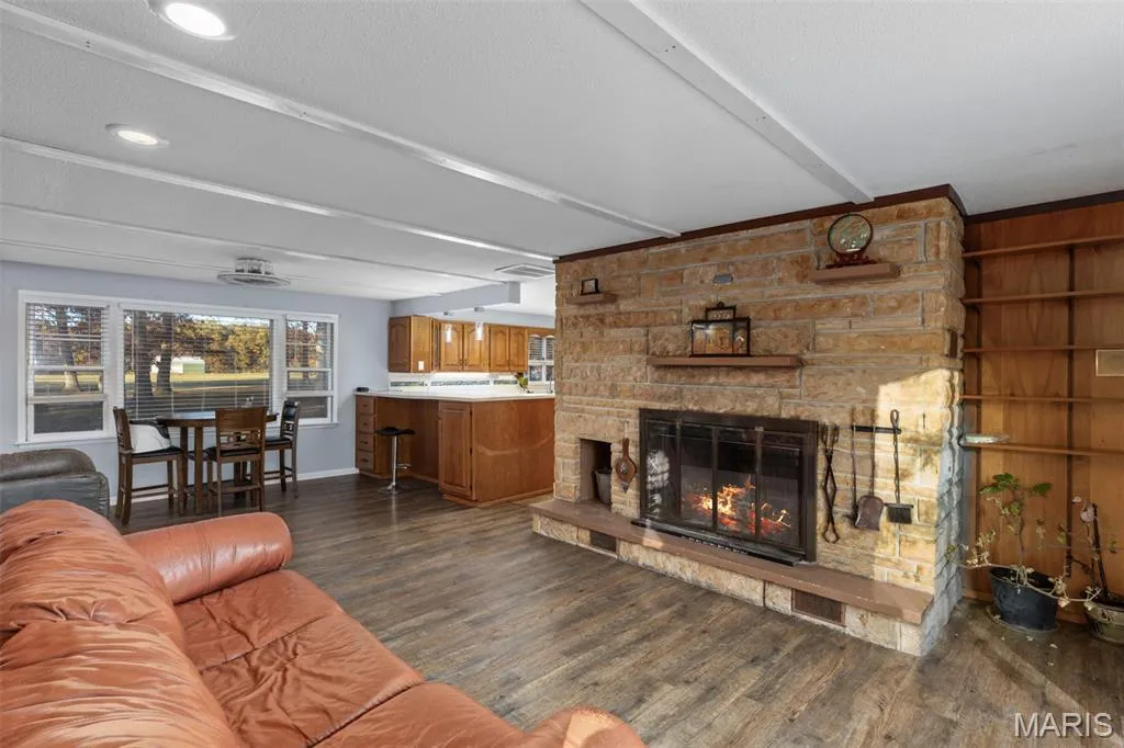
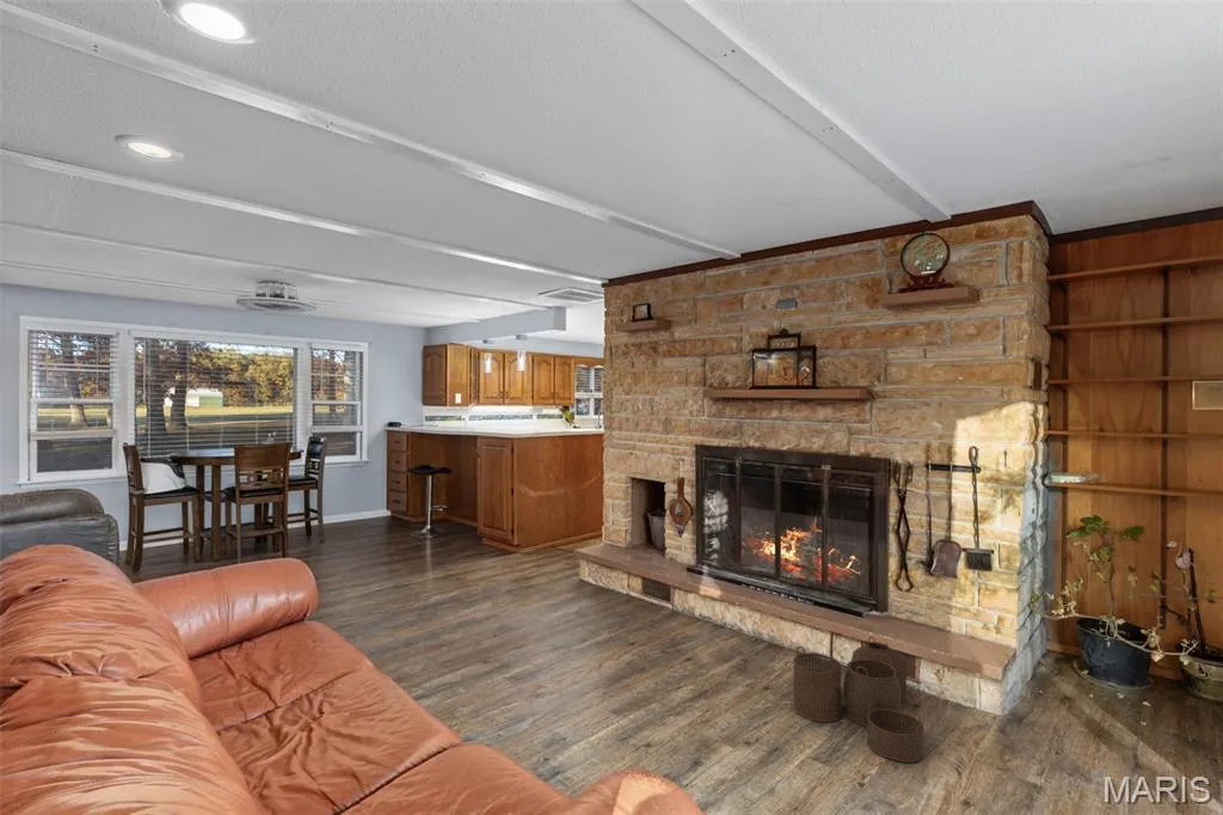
+ woven basket [792,636,924,764]
